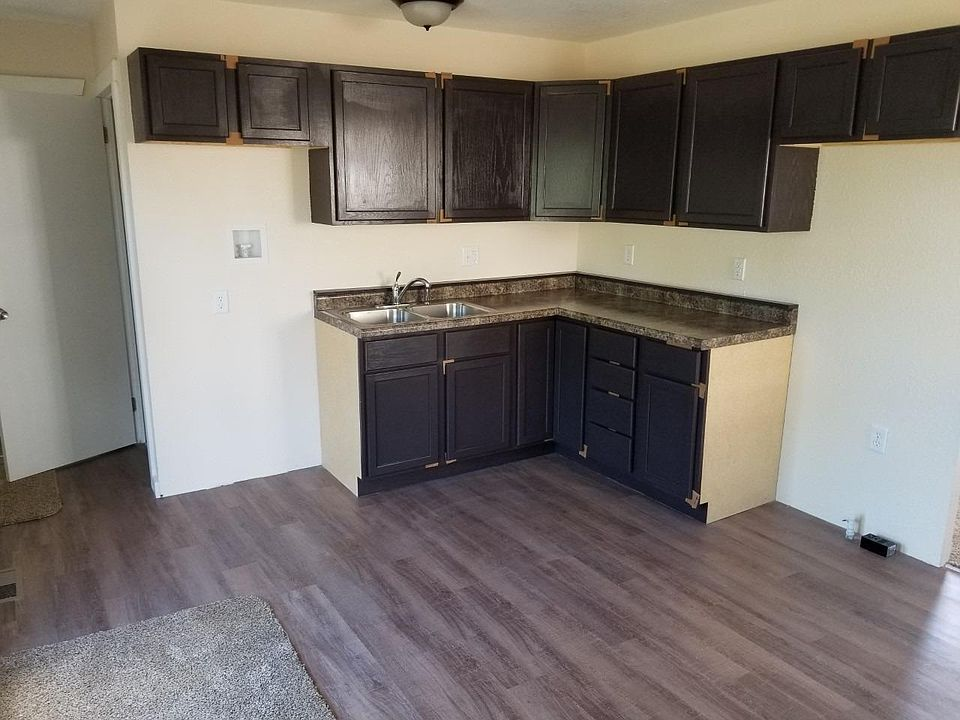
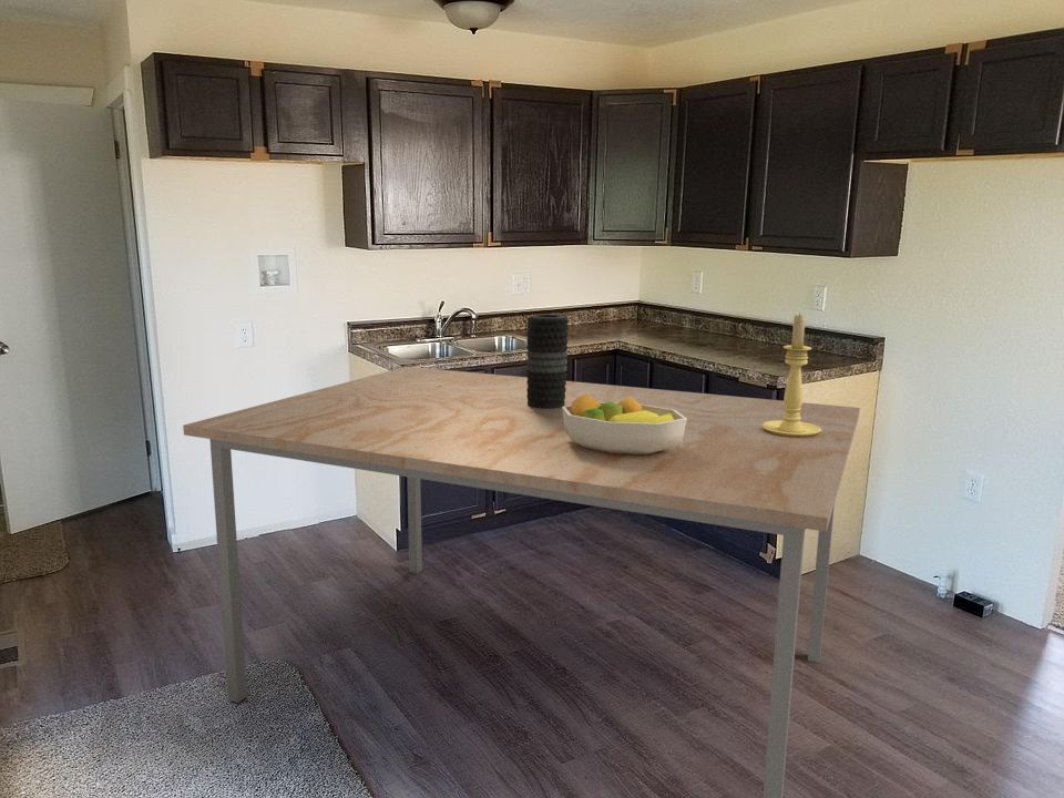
+ vase [525,313,570,409]
+ dining table [182,366,861,798]
+ candle holder [761,313,821,437]
+ fruit bowl [562,393,687,454]
